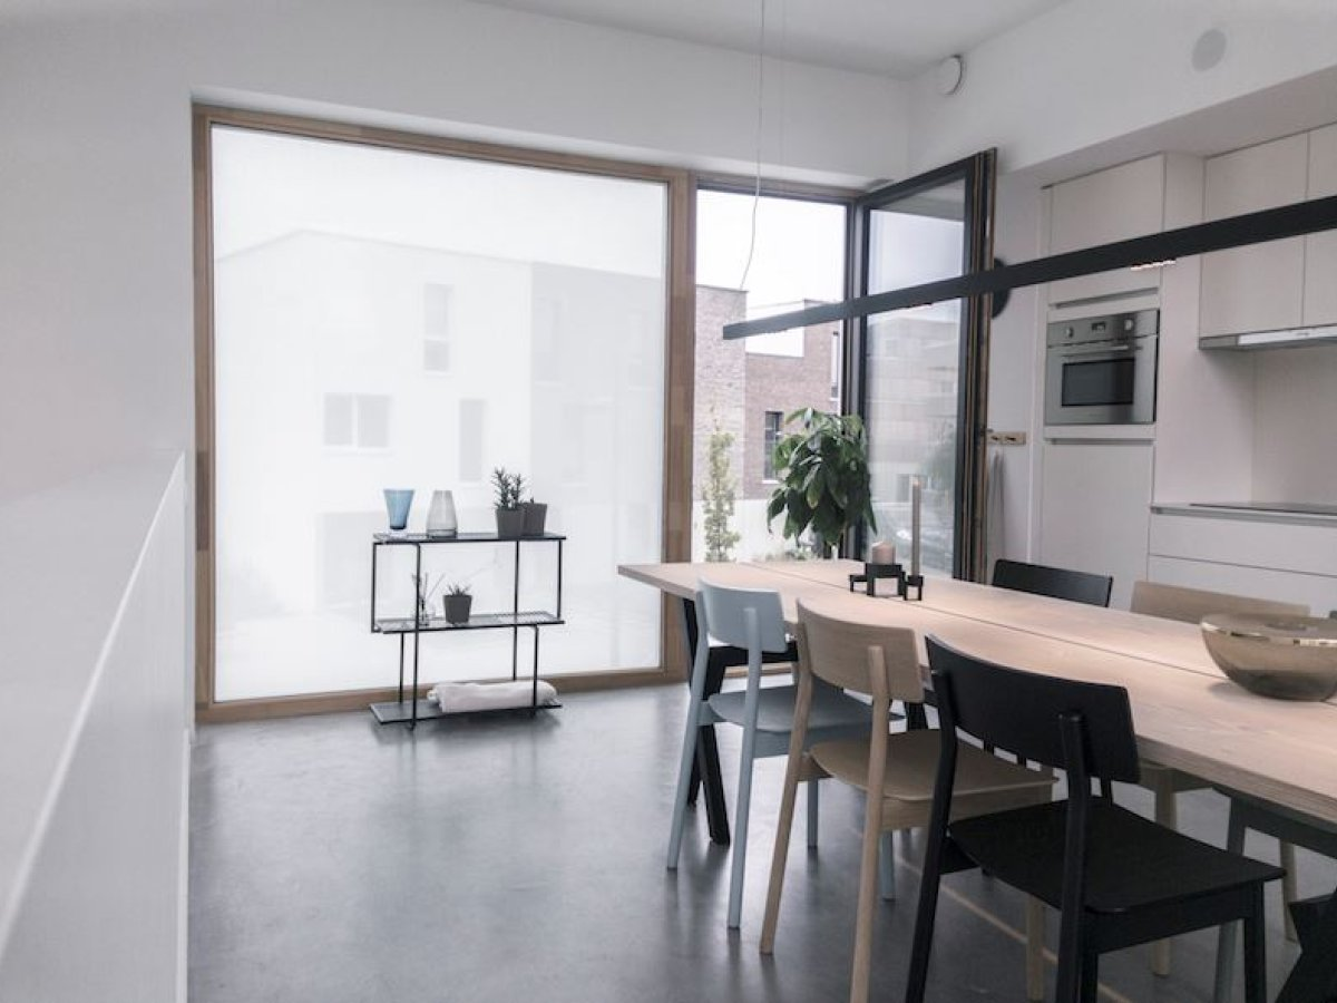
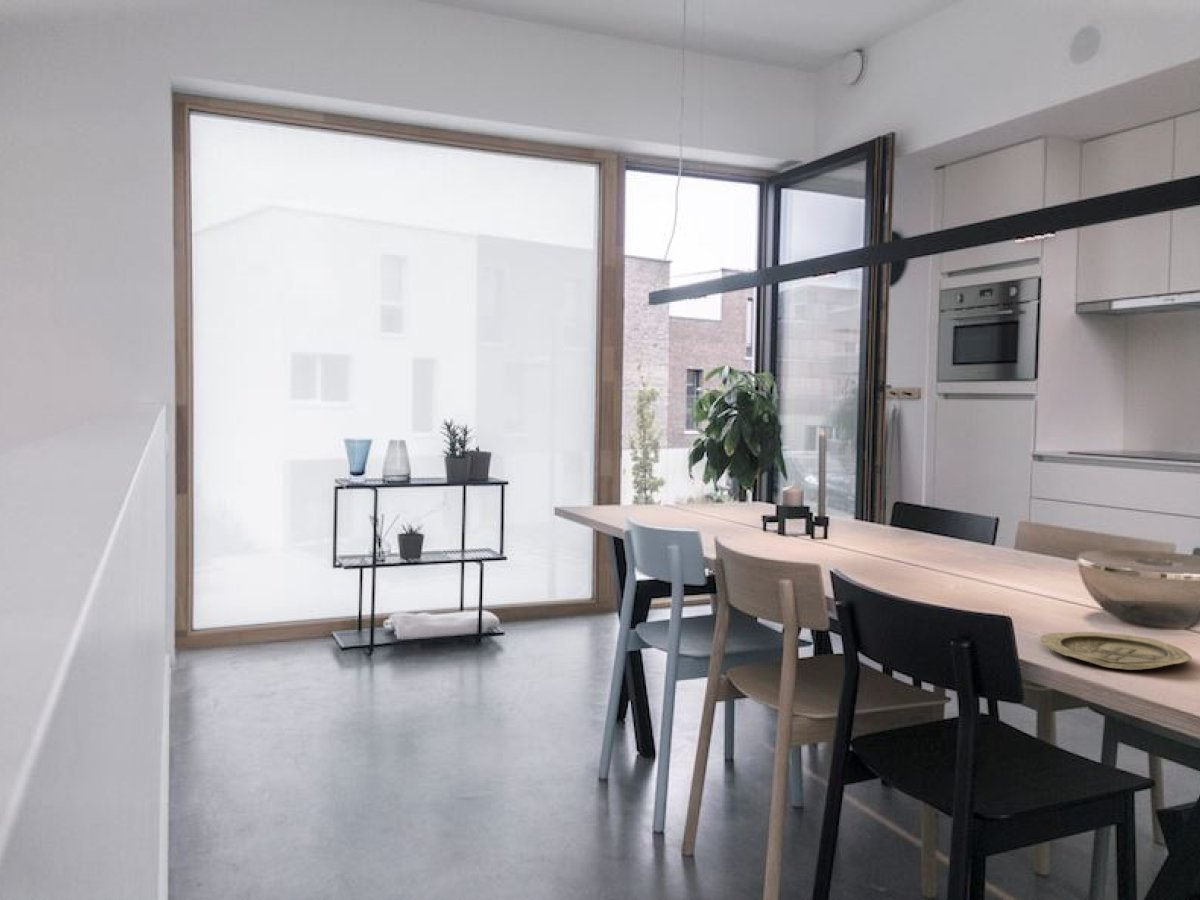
+ plate [1039,631,1193,671]
